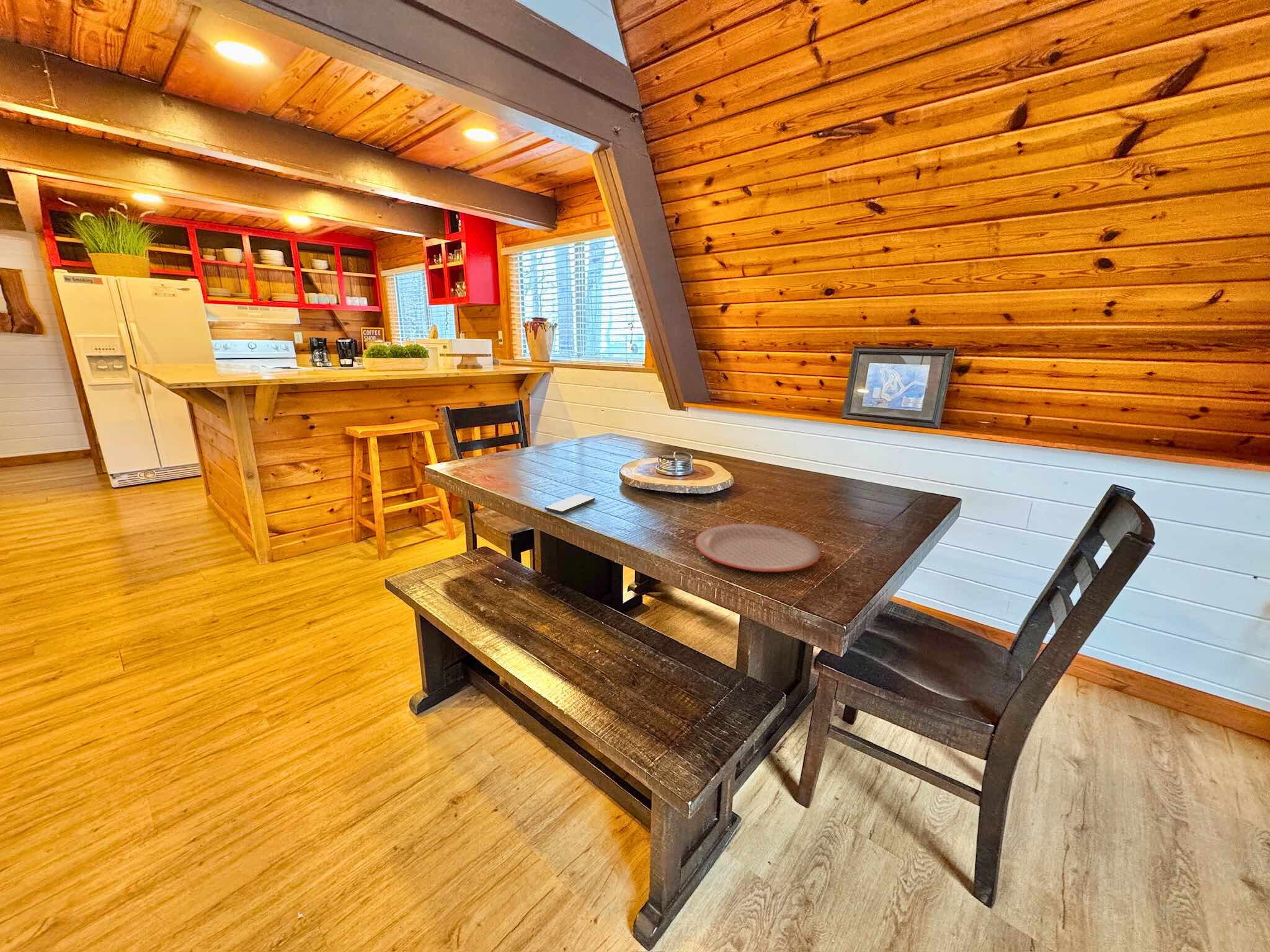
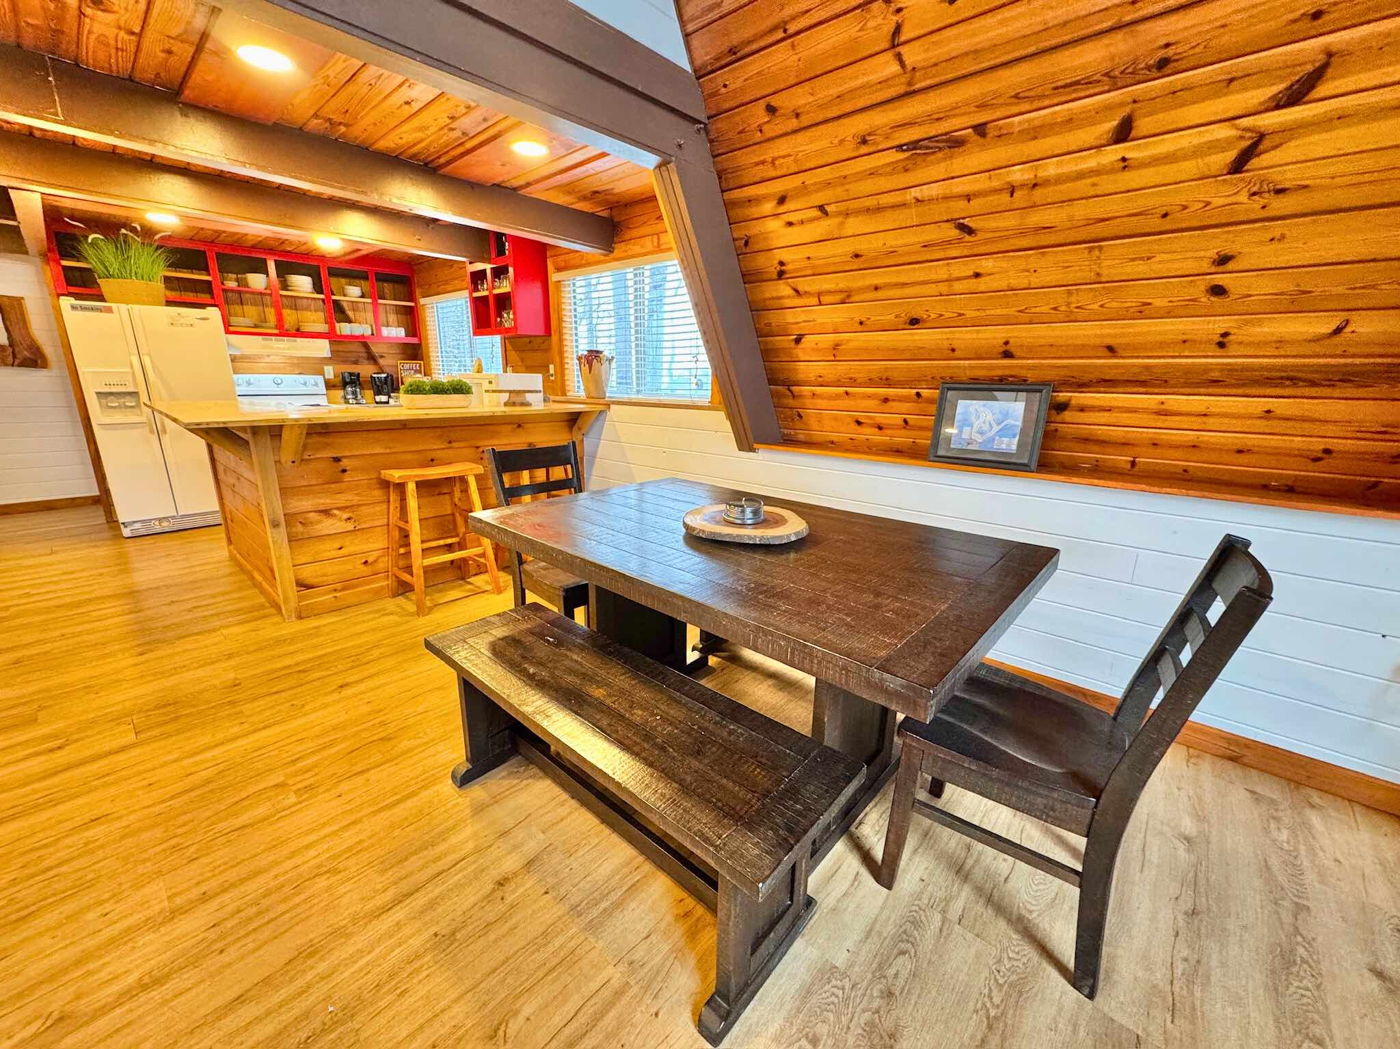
- plate [695,523,821,572]
- smartphone [544,493,596,514]
